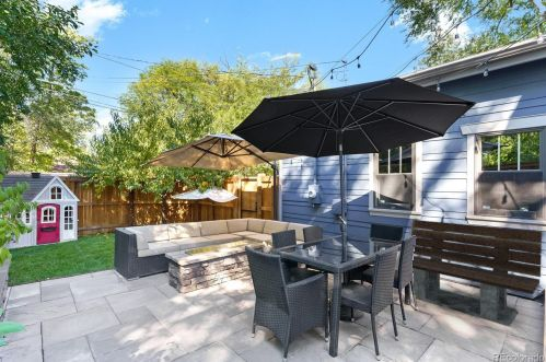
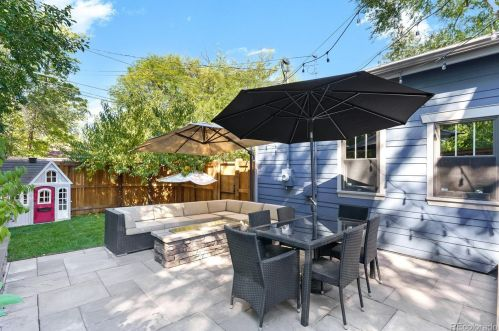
- bench [409,219,543,327]
